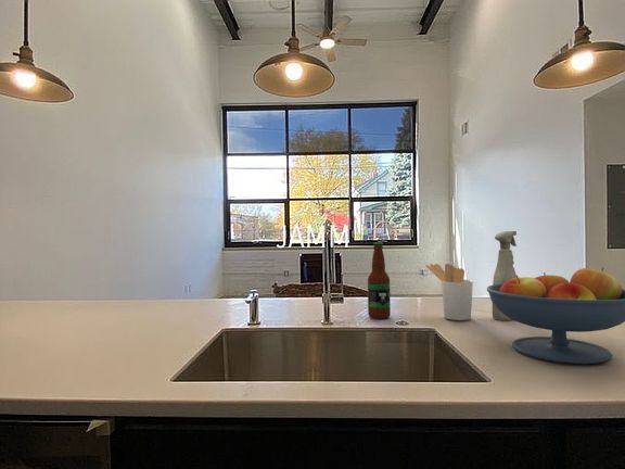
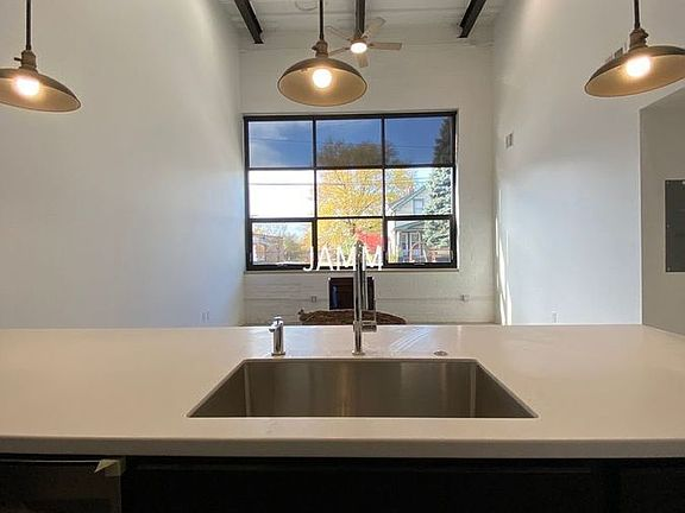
- fruit bowl [486,266,625,365]
- utensil holder [424,263,474,321]
- bottle [367,241,392,320]
- spray bottle [492,230,518,321]
